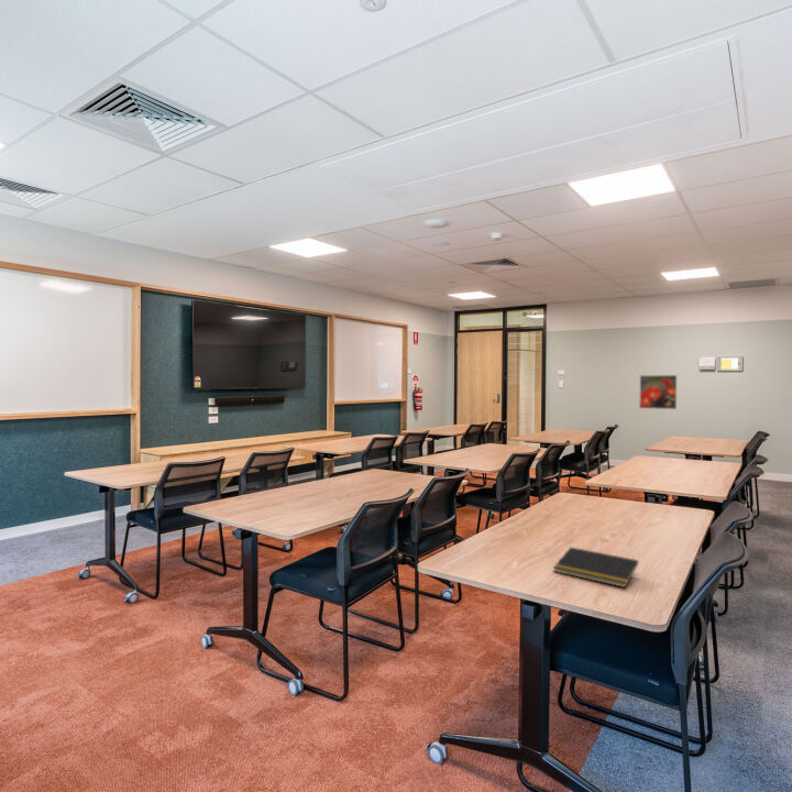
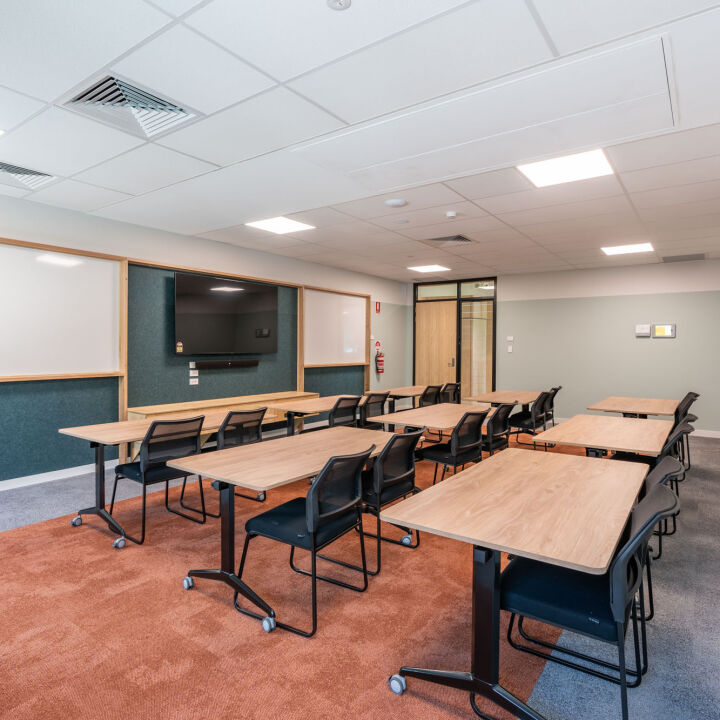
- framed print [638,374,678,410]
- notepad [552,546,639,588]
